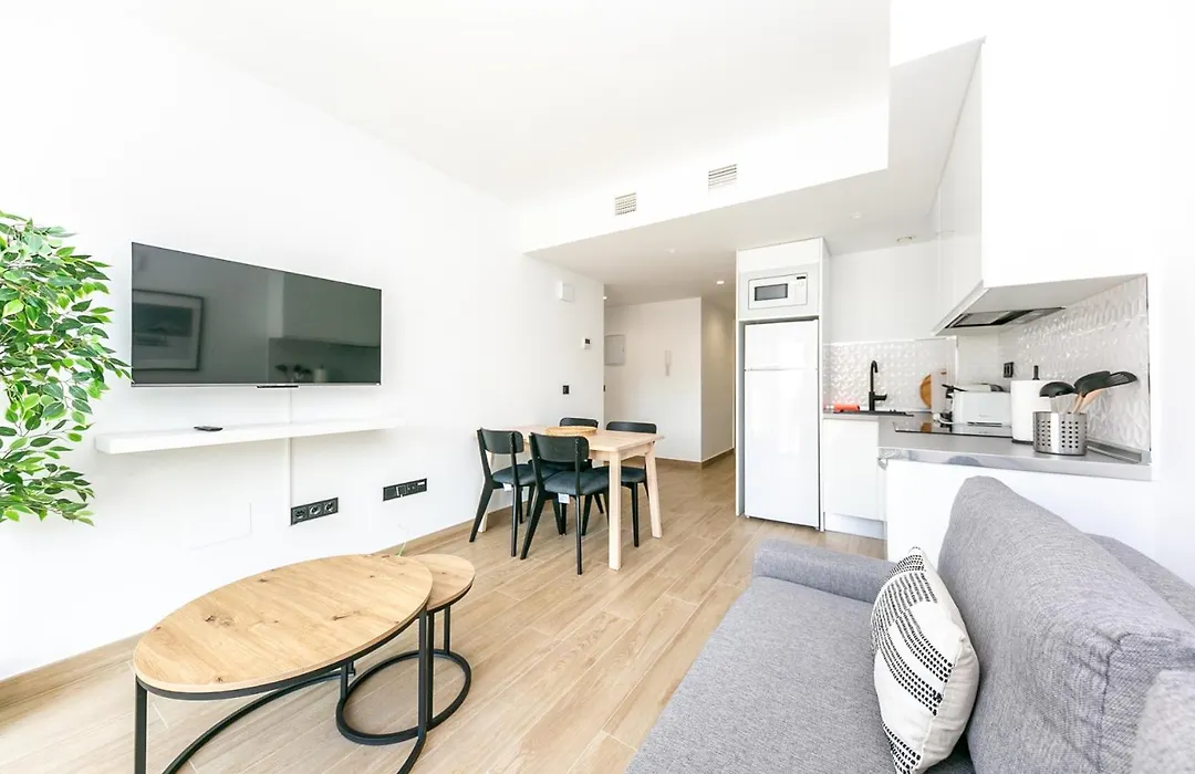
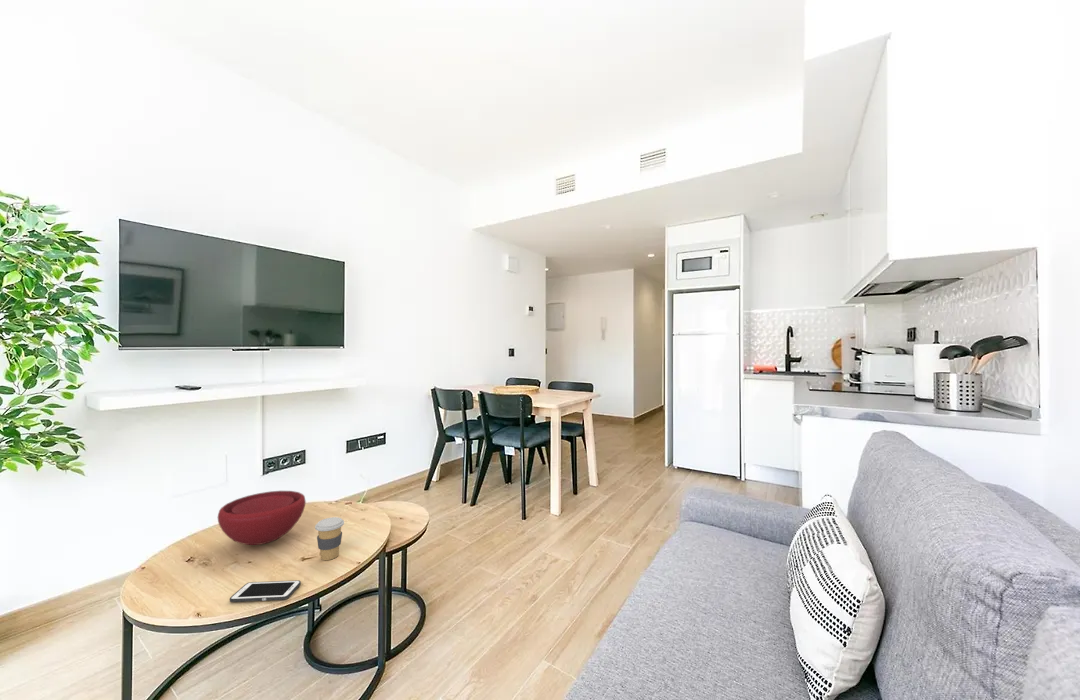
+ bowl [217,490,307,546]
+ cell phone [229,579,302,603]
+ coffee cup [314,516,345,561]
